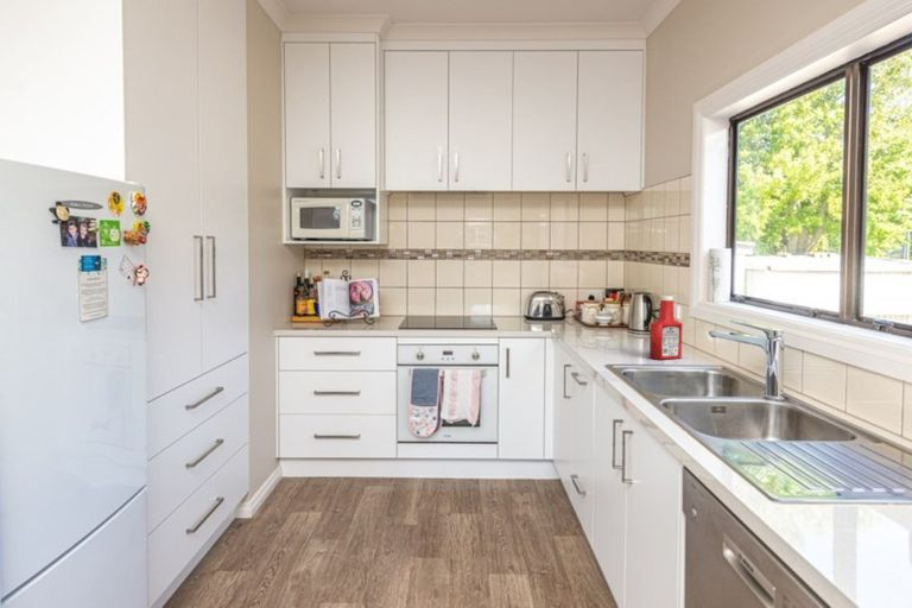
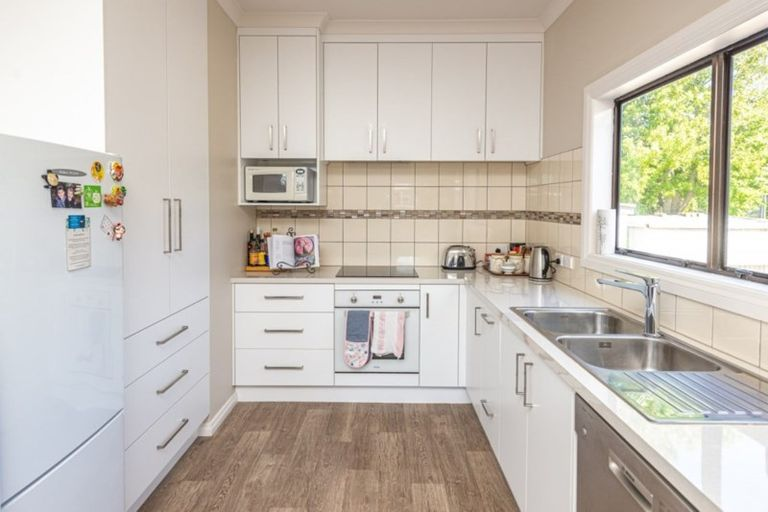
- soap bottle [648,294,684,361]
